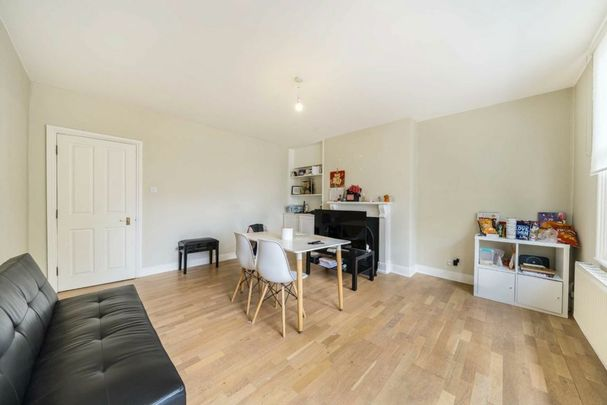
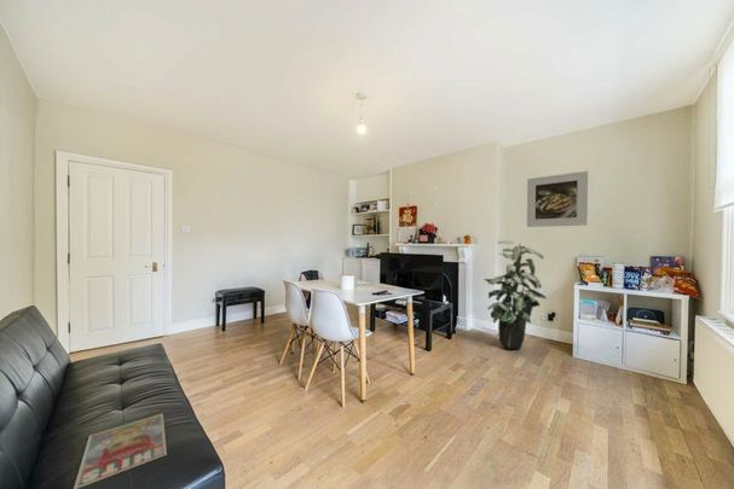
+ indoor plant [482,239,548,350]
+ magazine [73,412,168,489]
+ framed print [526,170,589,228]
